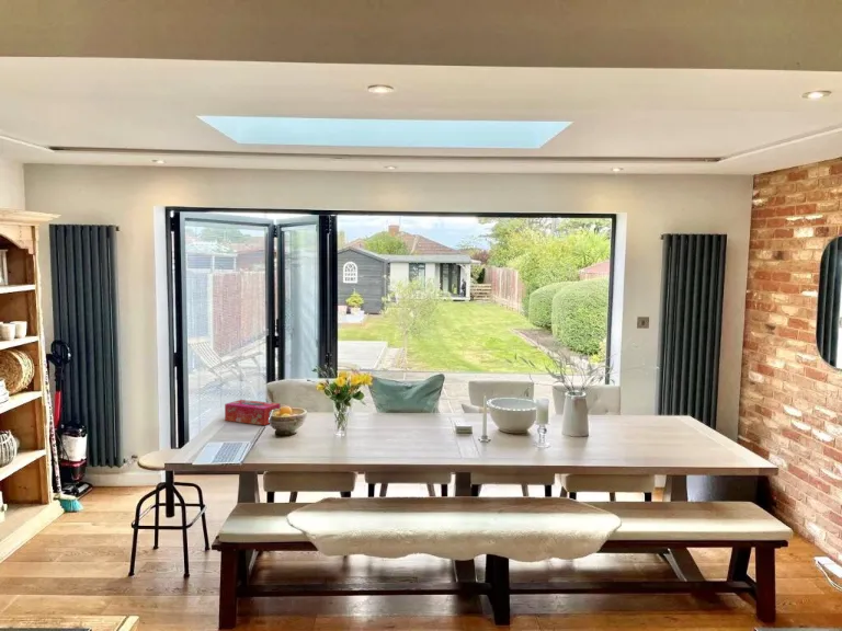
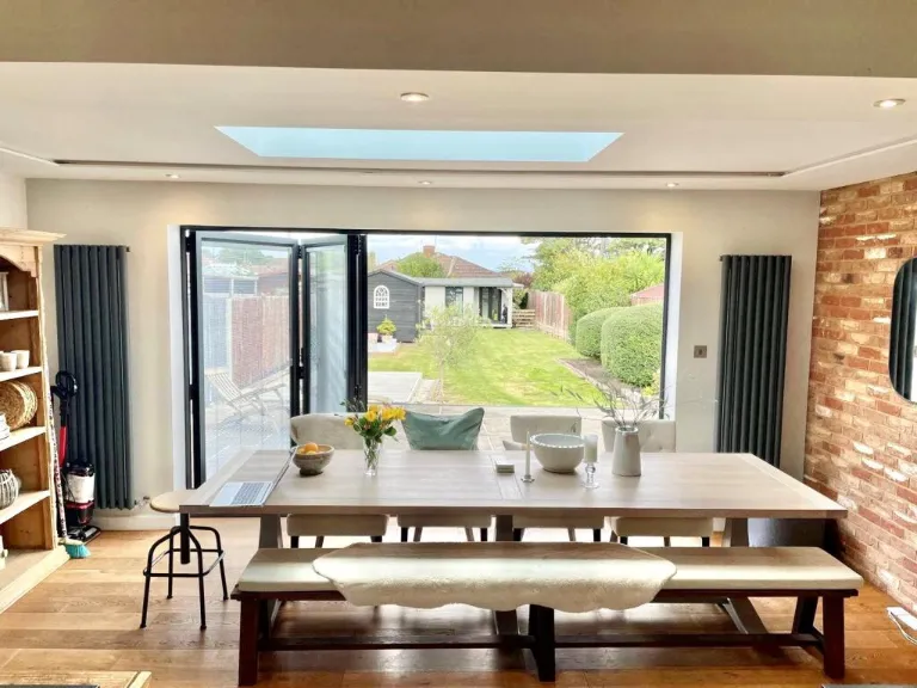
- tissue box [224,399,281,426]
